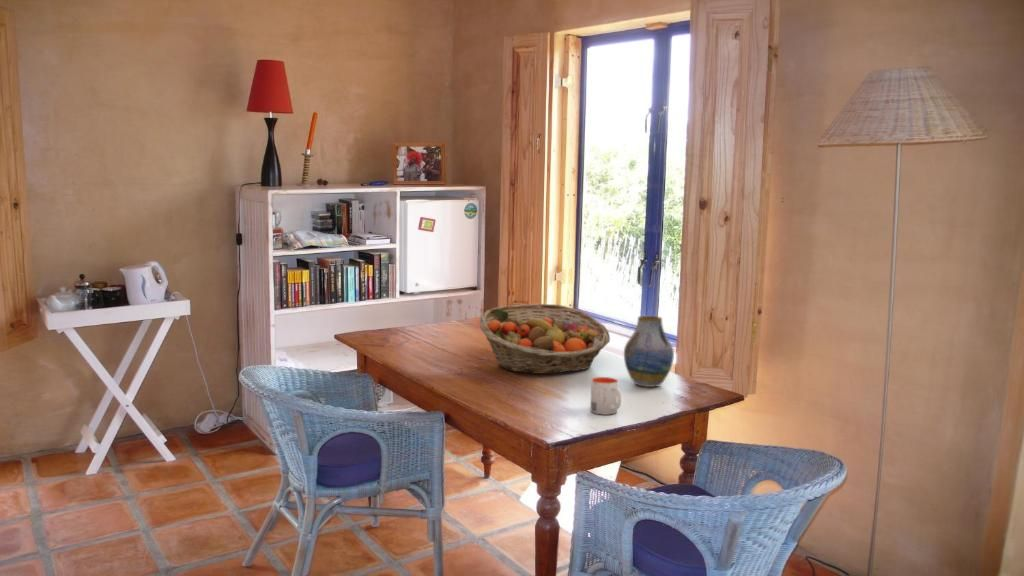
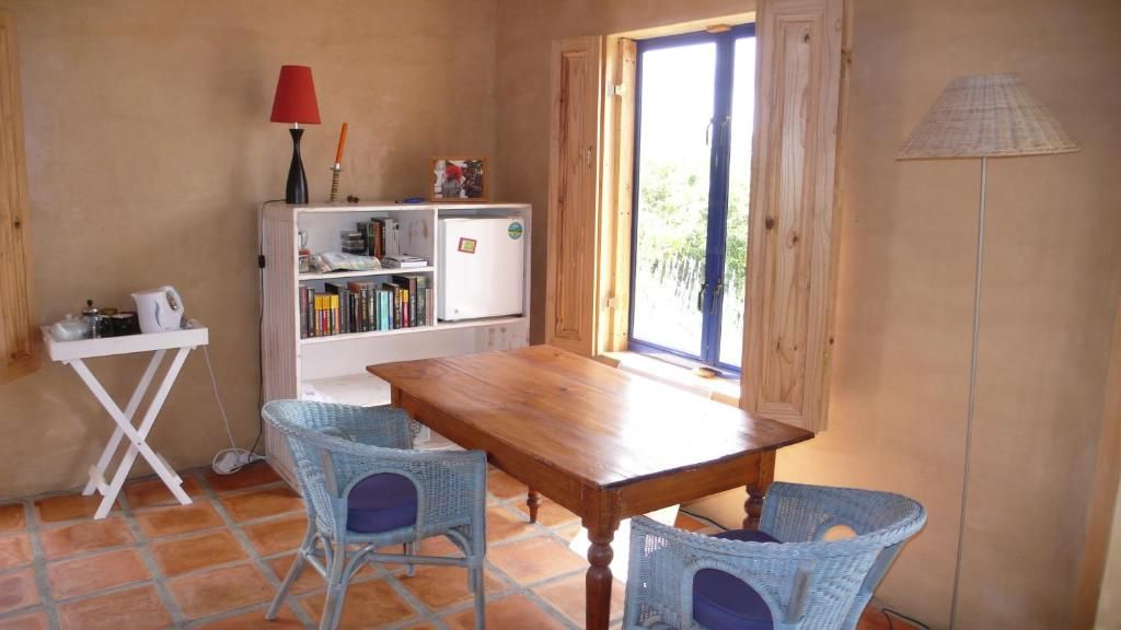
- mug [590,376,623,416]
- vase [623,315,675,388]
- fruit basket [479,303,611,375]
